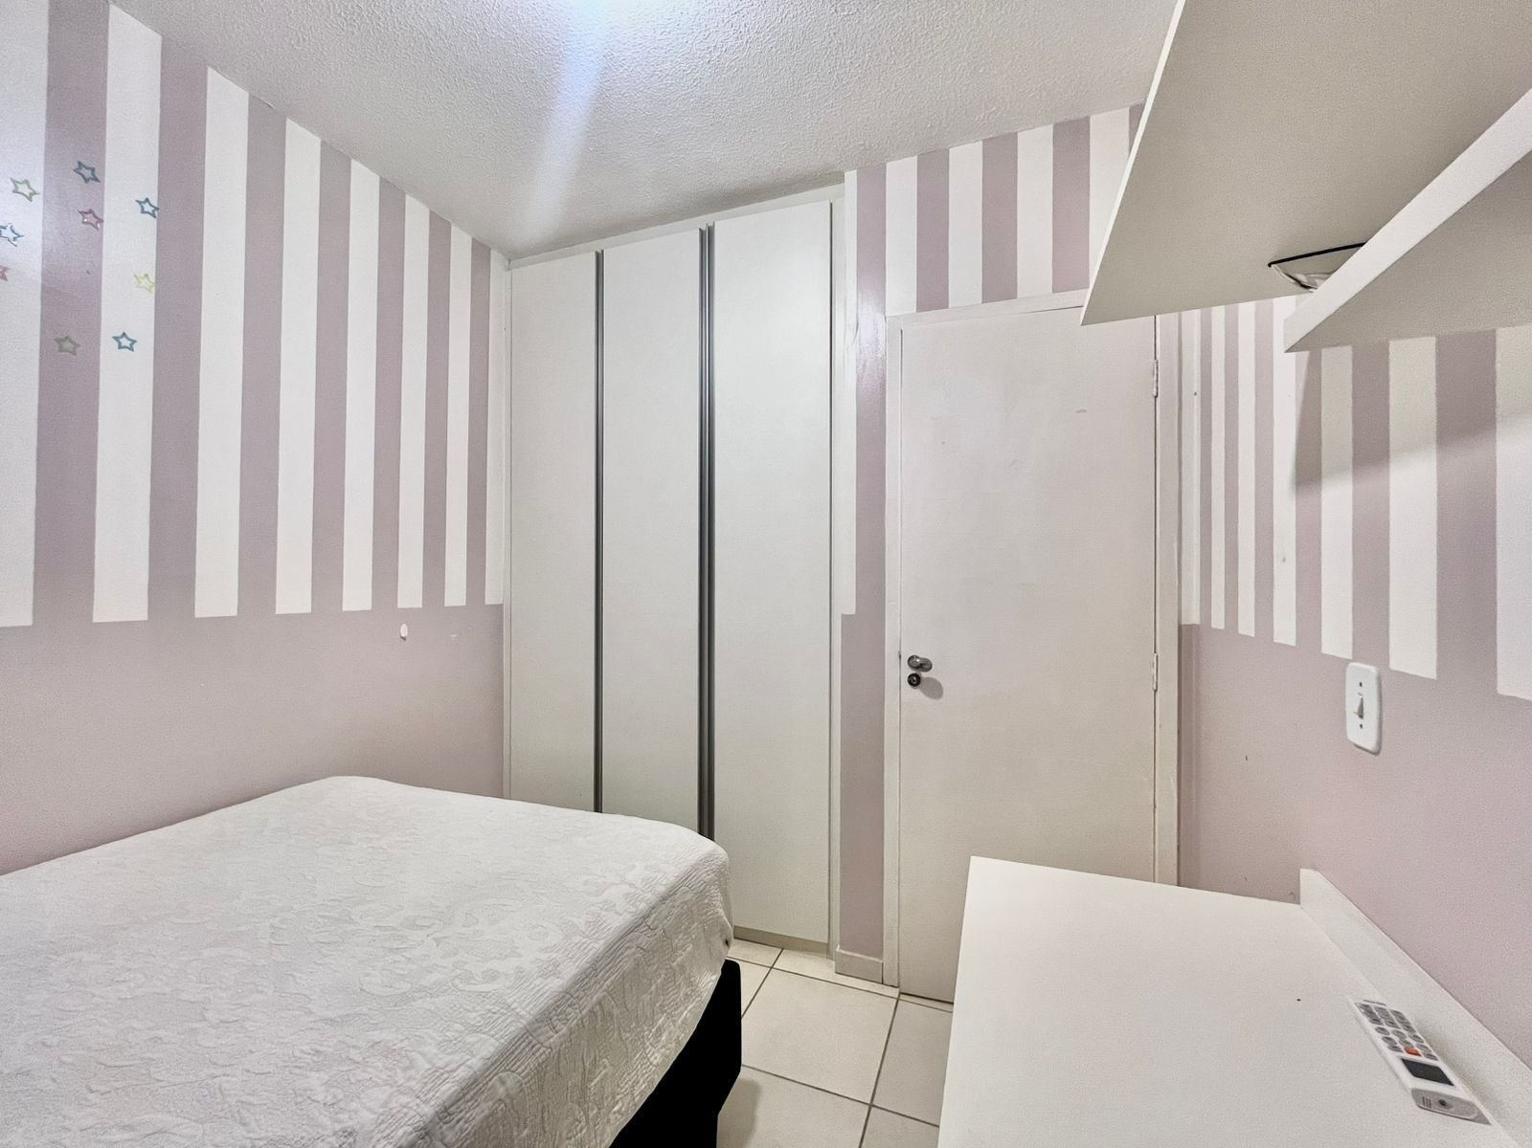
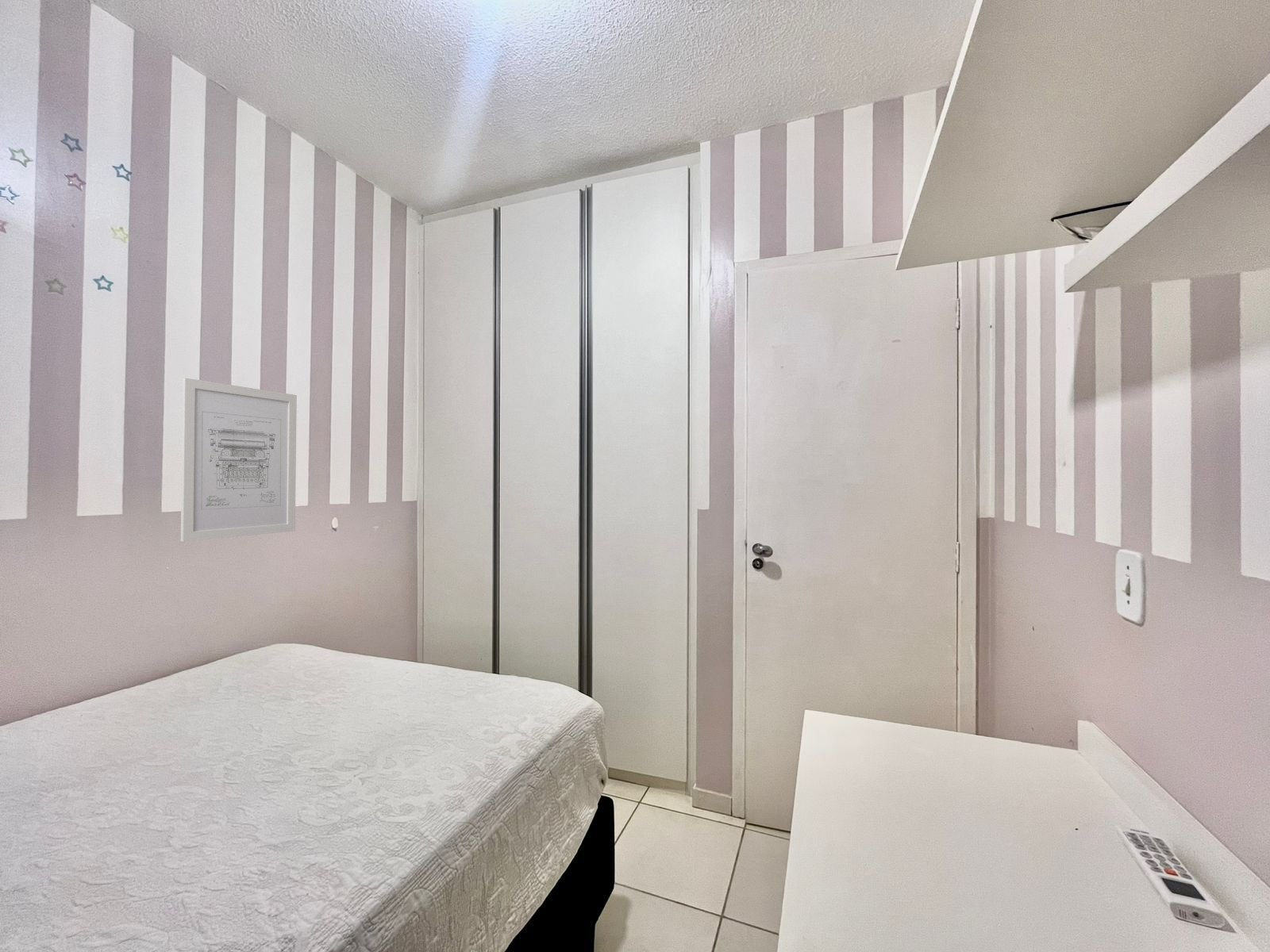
+ wall art [180,377,298,542]
